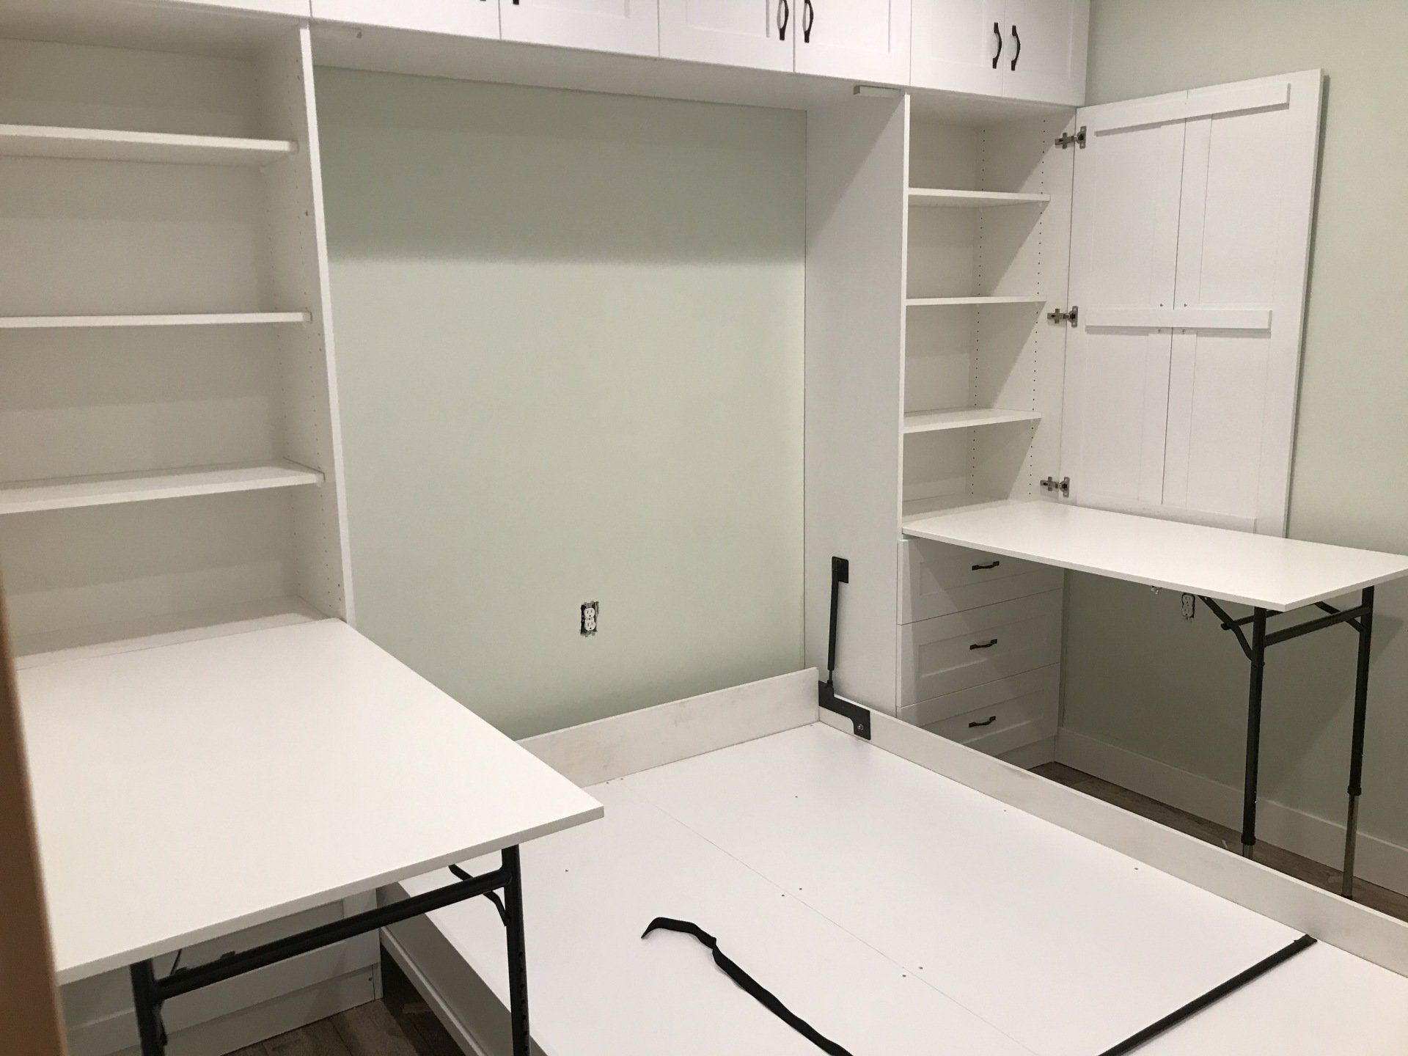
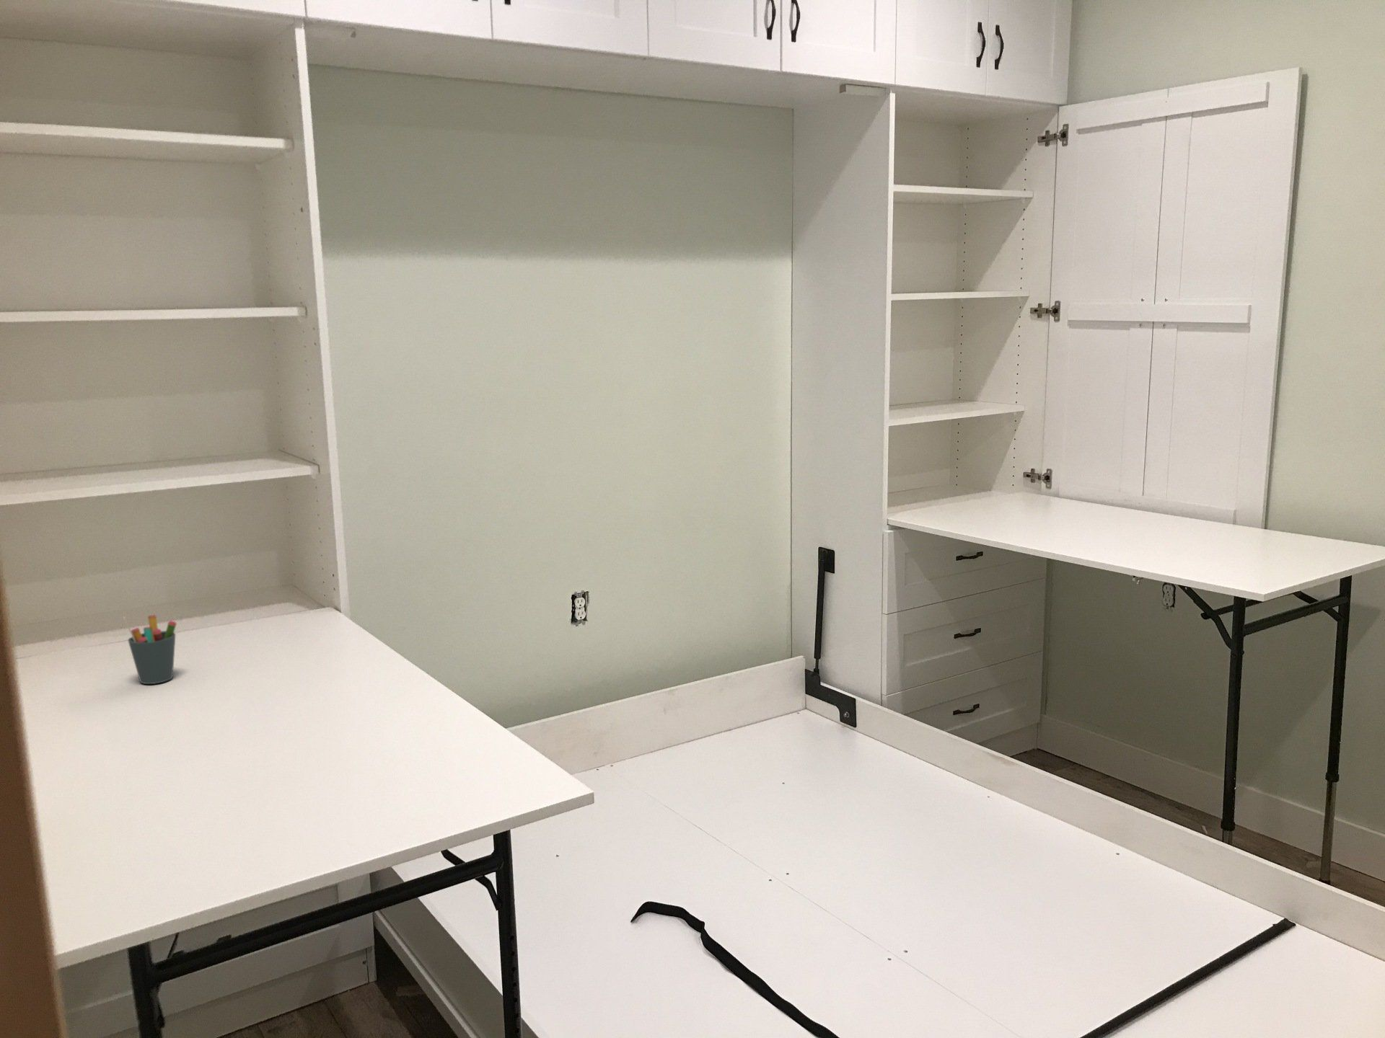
+ pen holder [122,614,178,685]
